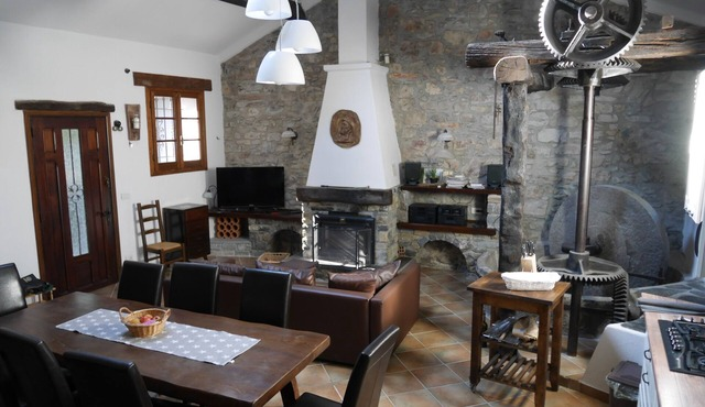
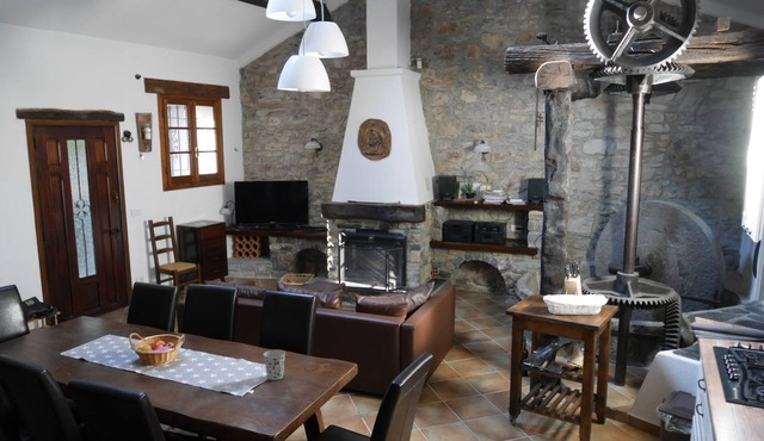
+ cup [263,349,286,381]
